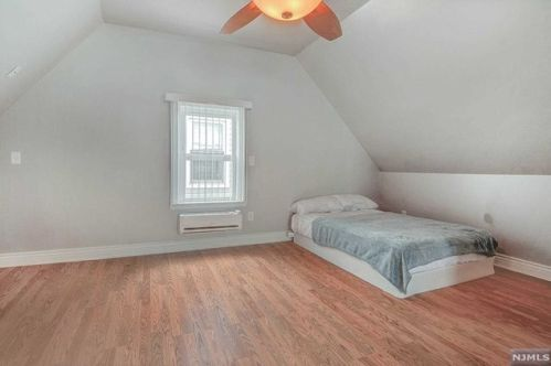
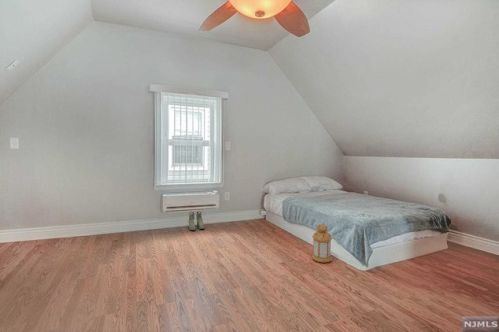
+ lantern [311,223,333,264]
+ boots [187,211,205,231]
